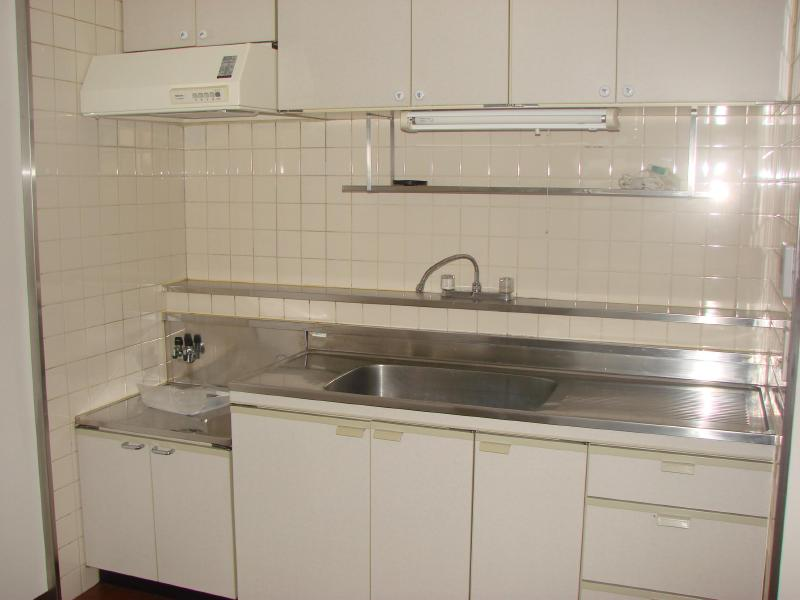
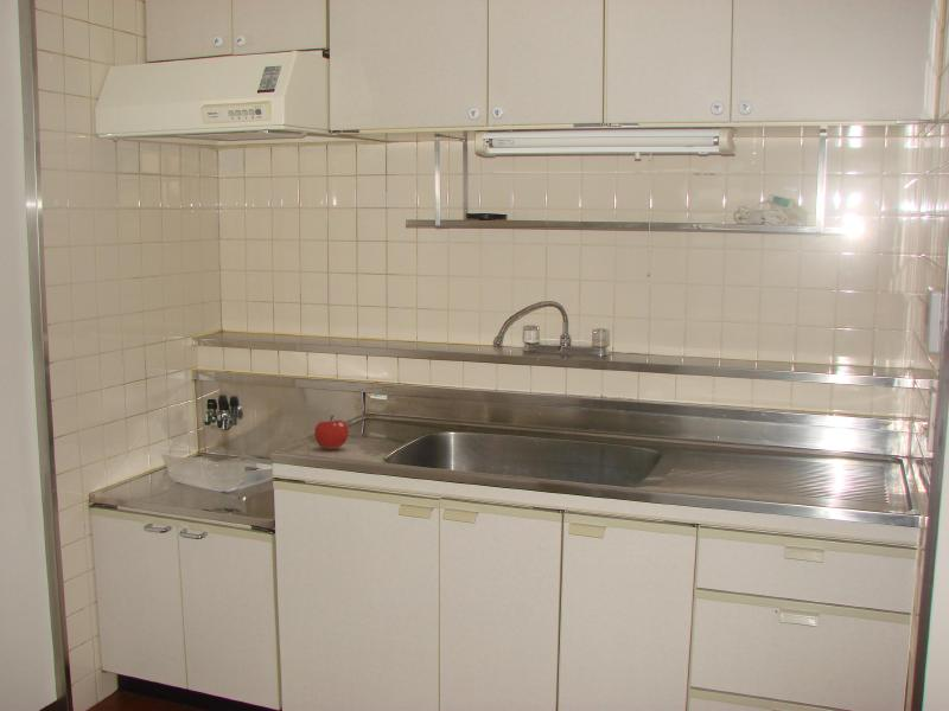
+ fruit [313,415,350,450]
